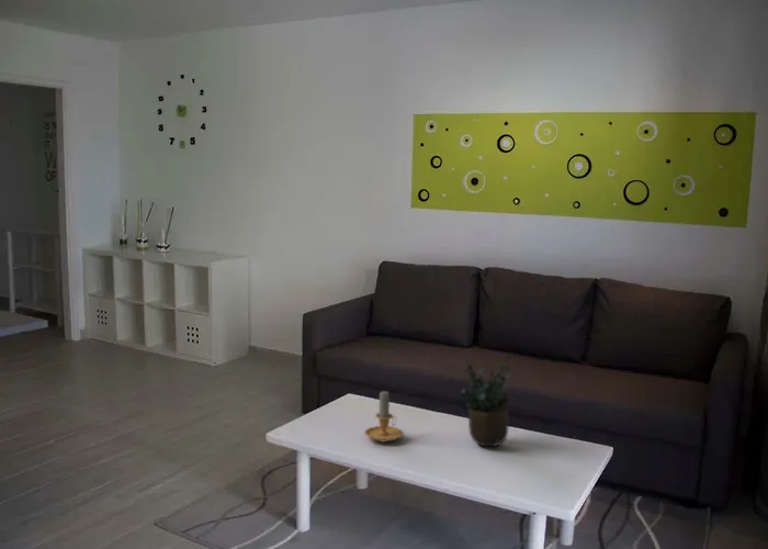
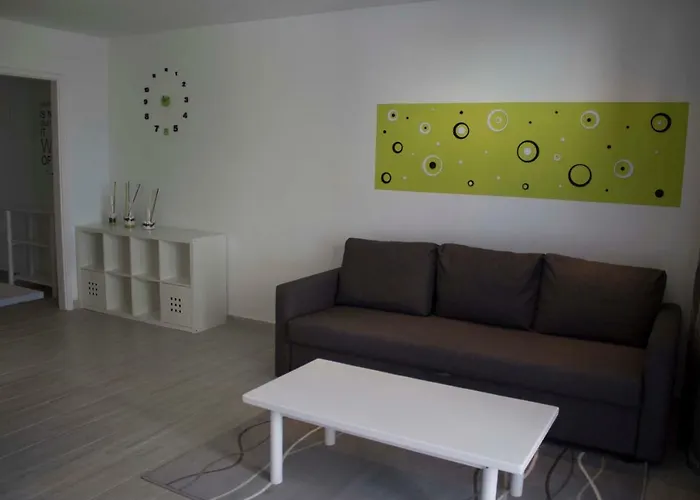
- candle [363,390,404,442]
- potted plant [461,354,513,449]
